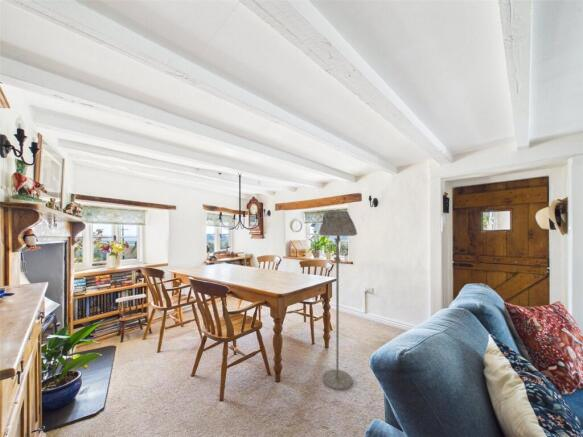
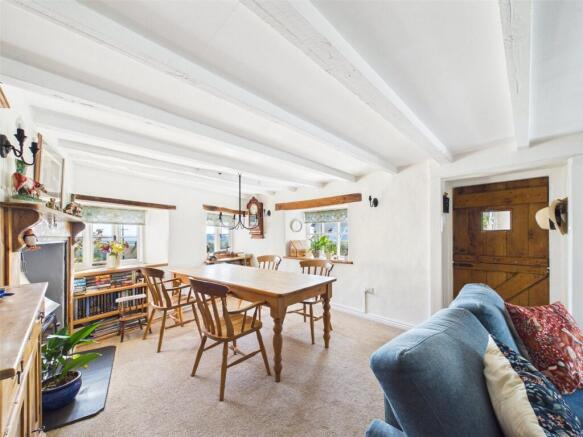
- floor lamp [318,210,358,391]
